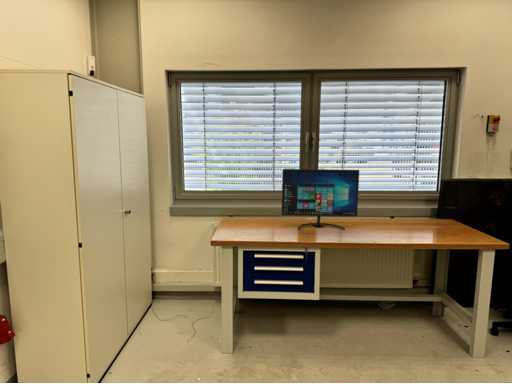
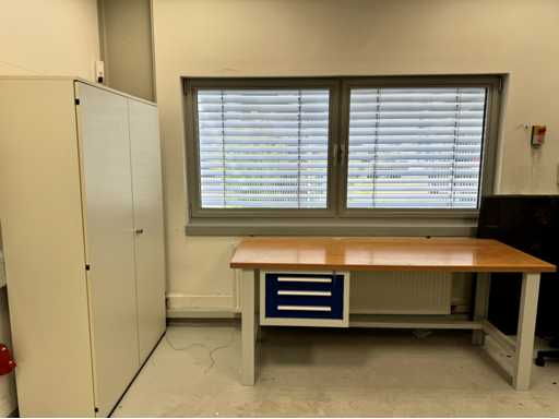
- computer monitor [281,168,360,231]
